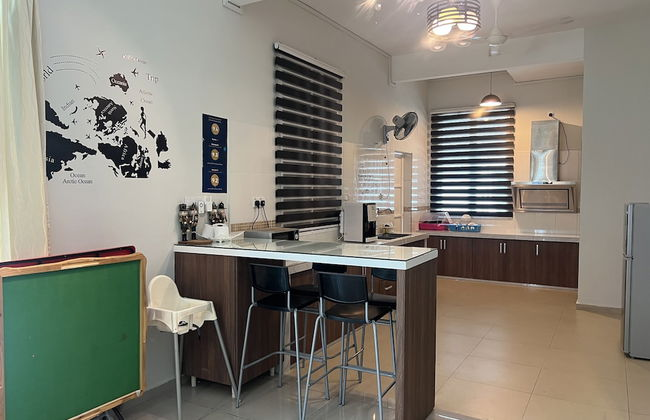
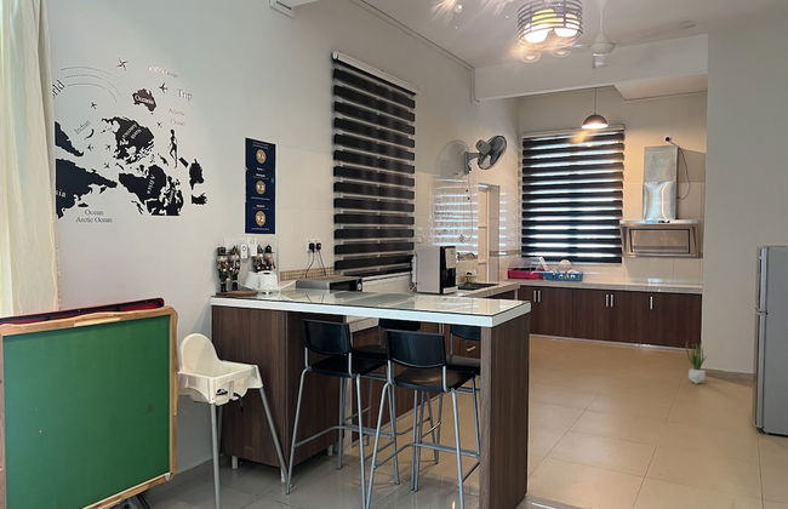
+ potted plant [685,339,708,384]
